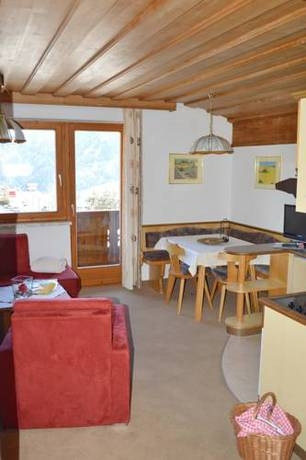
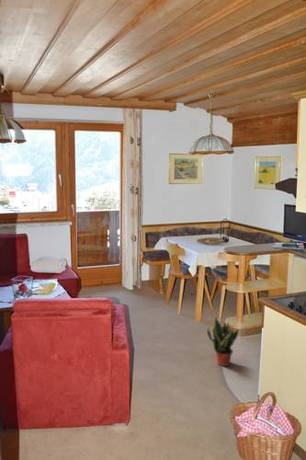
+ potted plant [206,316,240,367]
